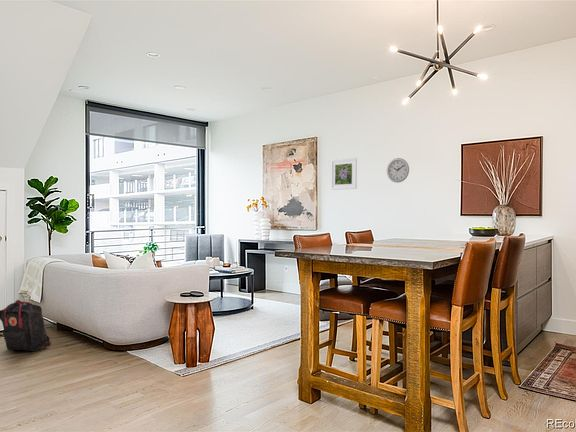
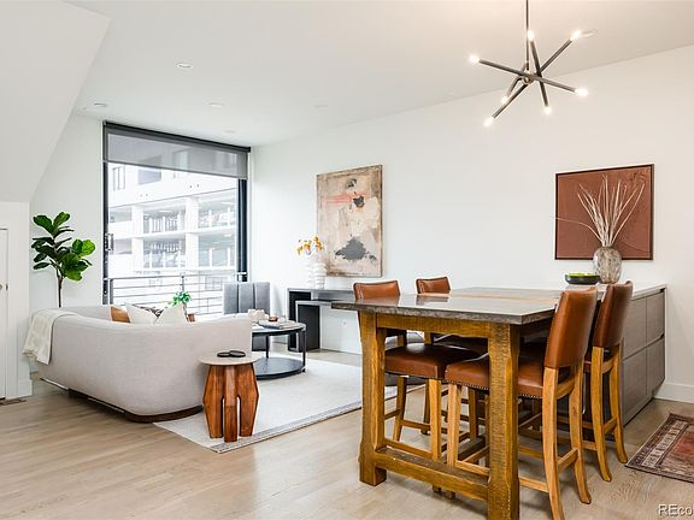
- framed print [330,157,358,191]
- backpack [0,299,52,352]
- wall clock [386,157,410,184]
